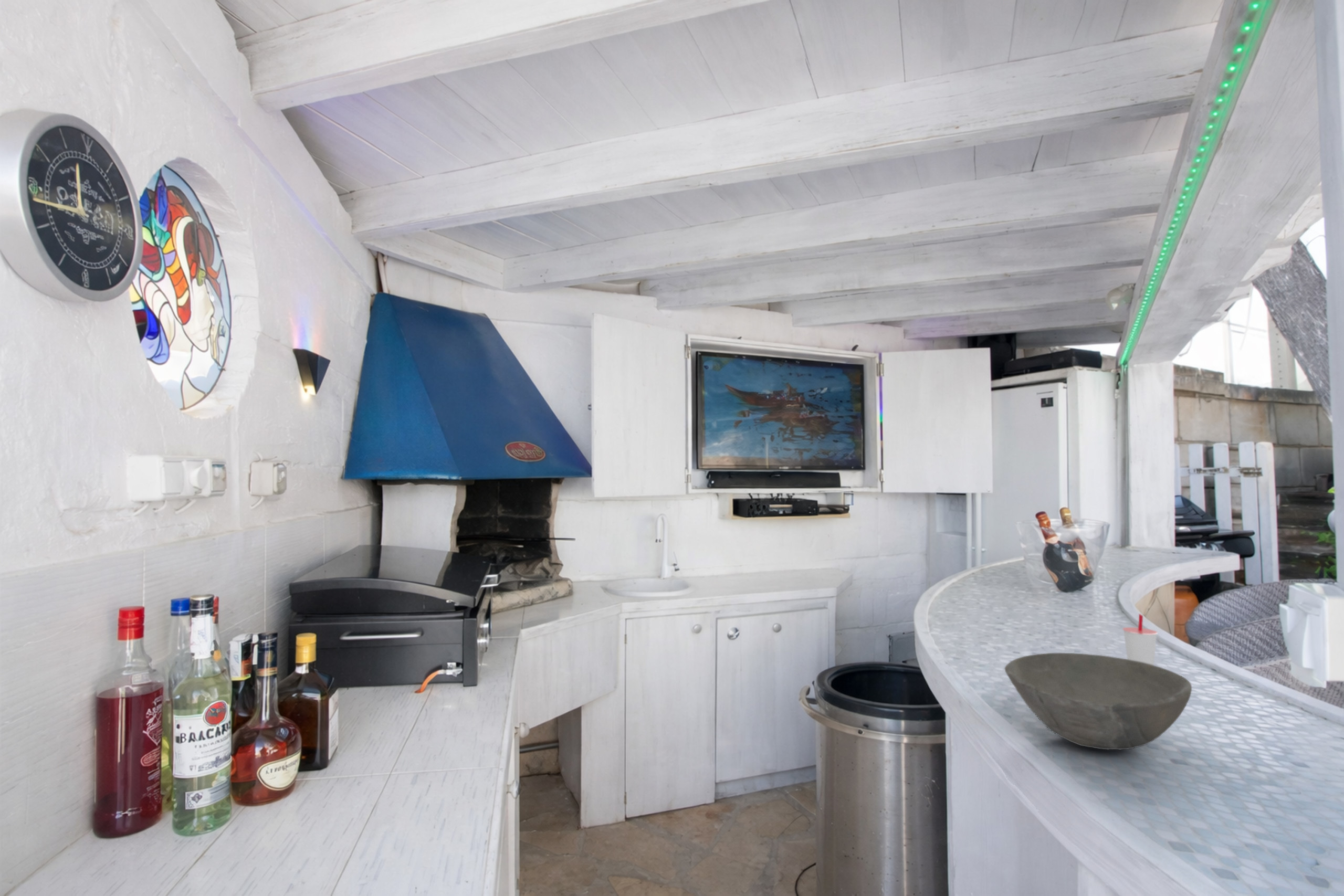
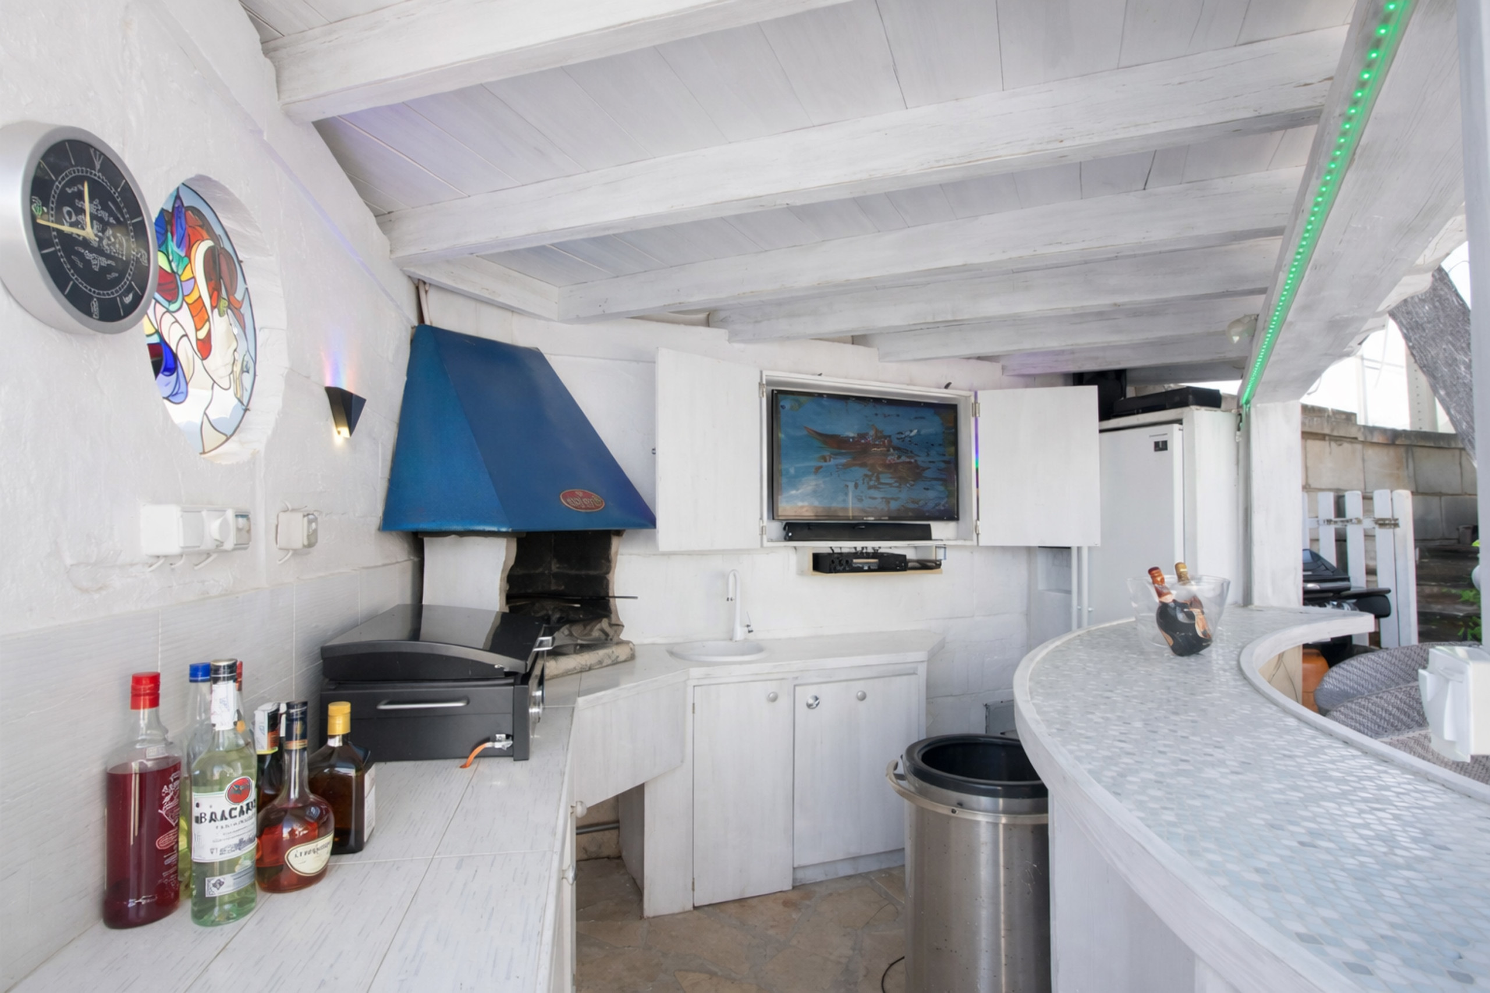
- cup [1122,613,1158,665]
- bowl [1004,652,1192,751]
